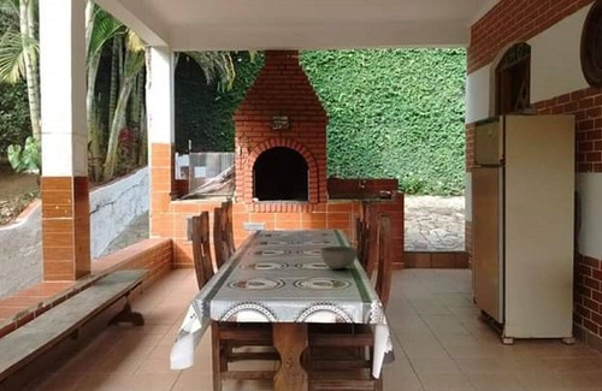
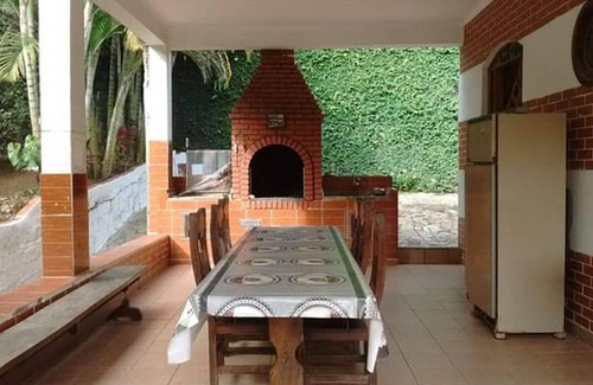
- bowl [319,245,359,269]
